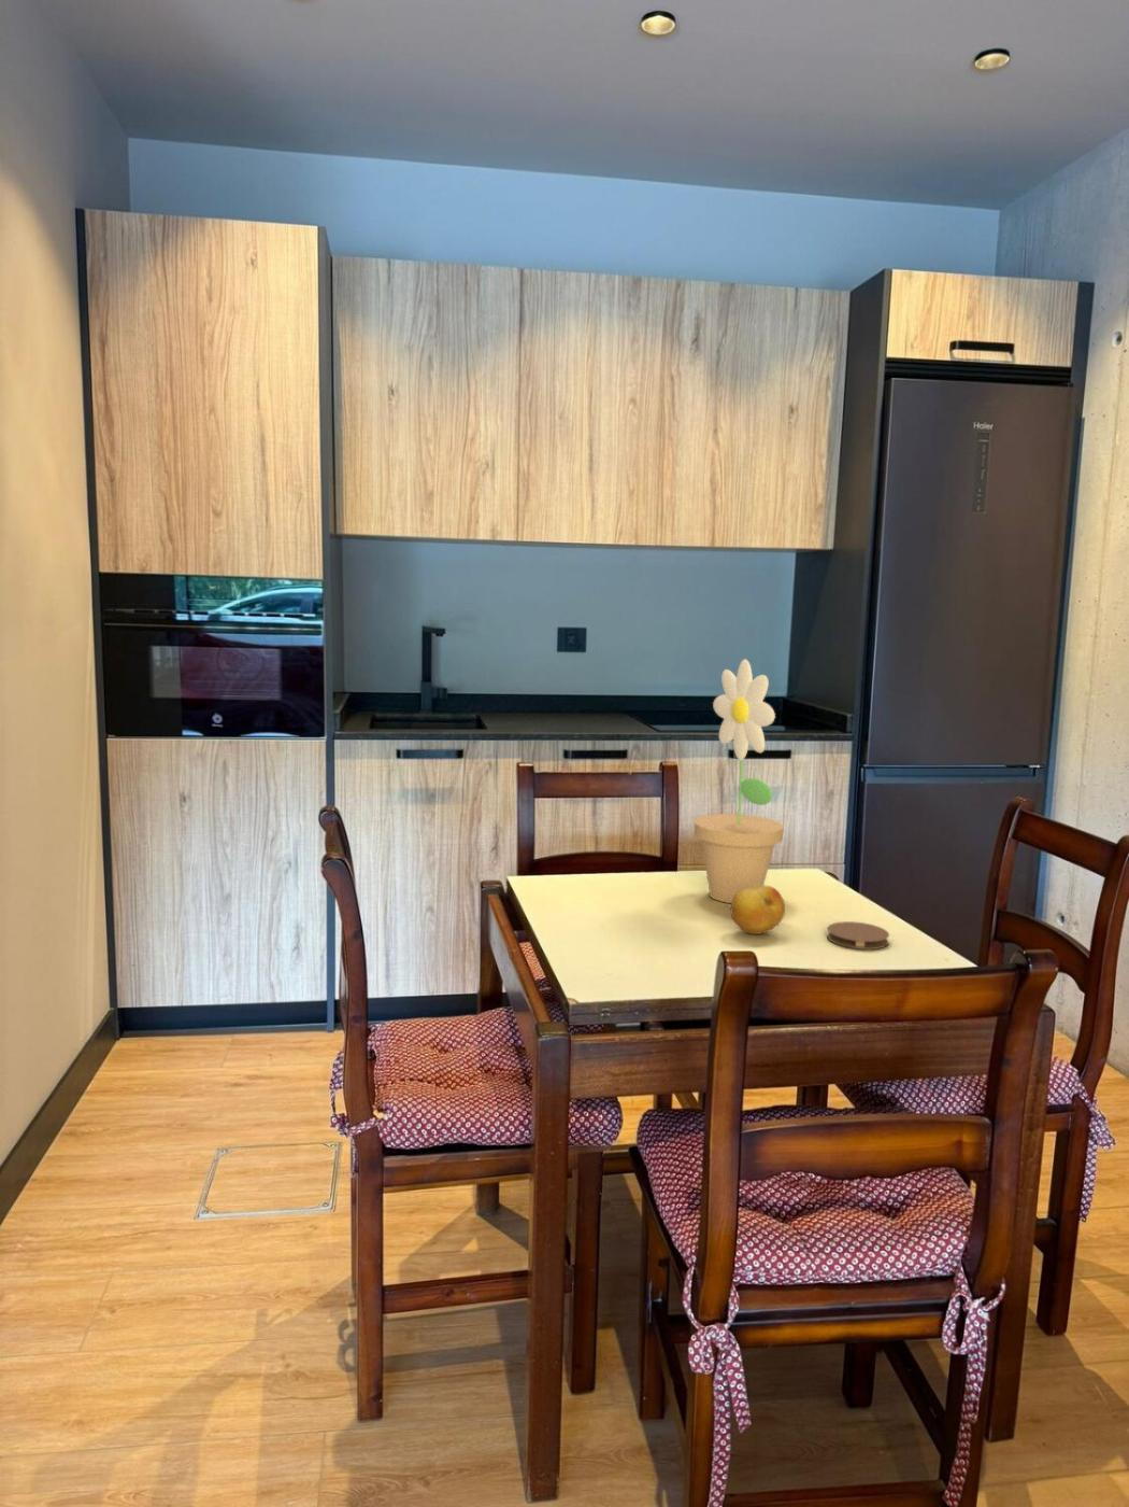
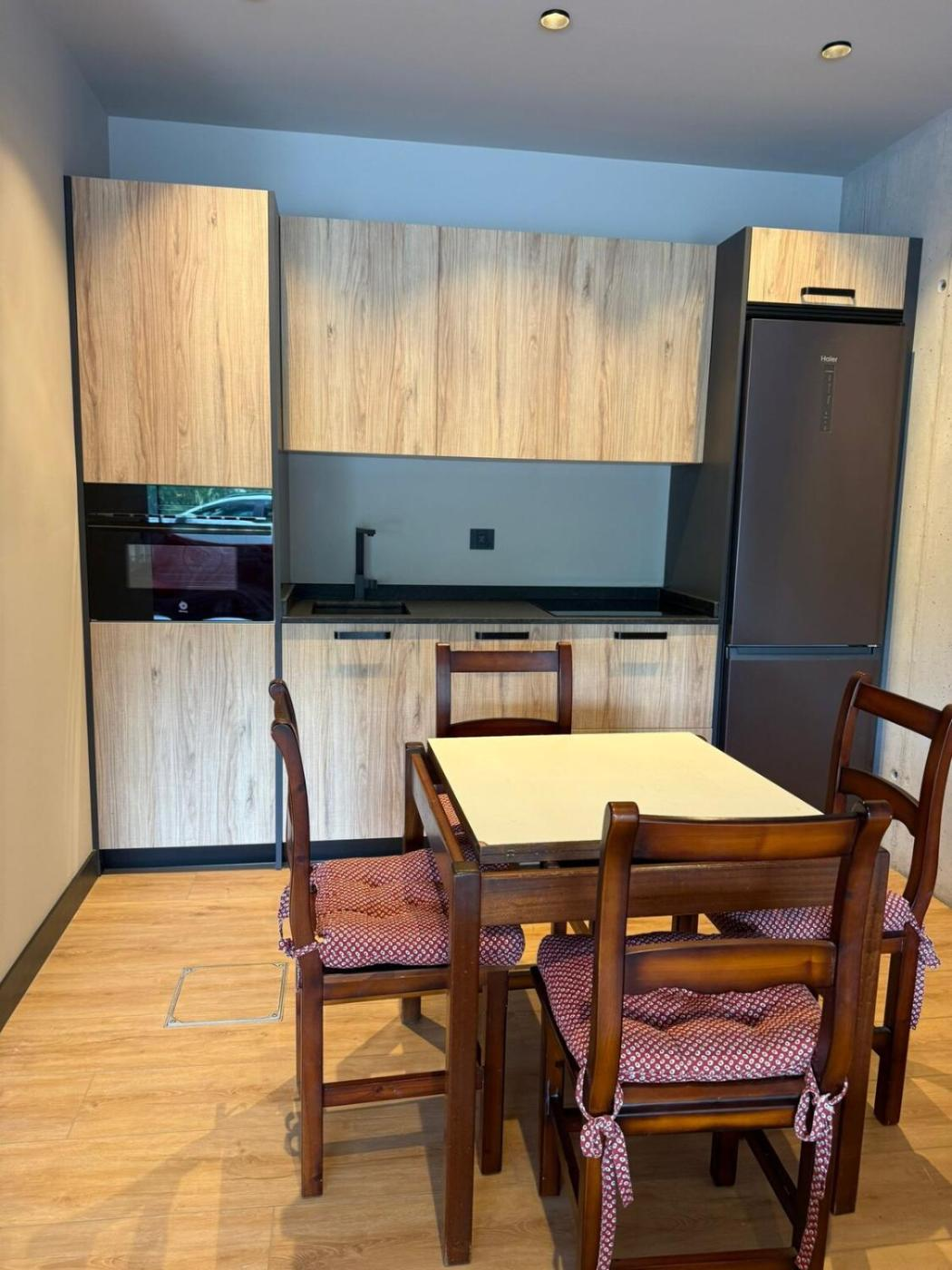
- fruit [729,885,786,935]
- coaster [825,921,891,950]
- potted flower [694,657,785,904]
